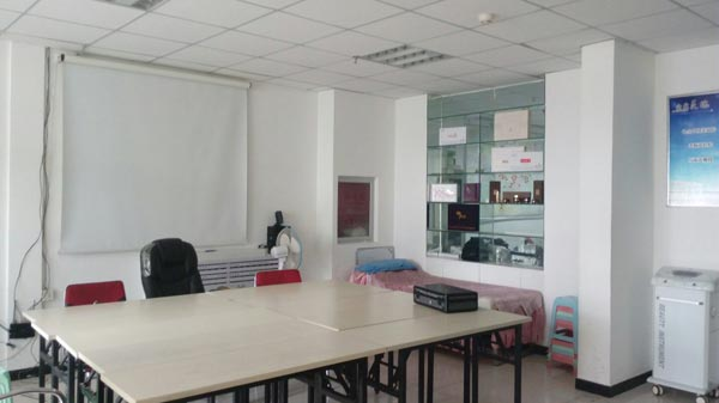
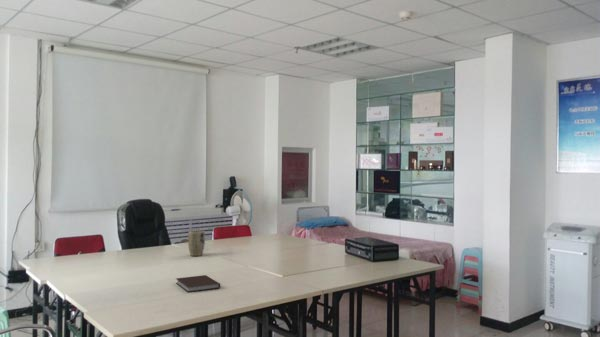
+ notebook [175,274,221,293]
+ plant pot [187,230,206,257]
